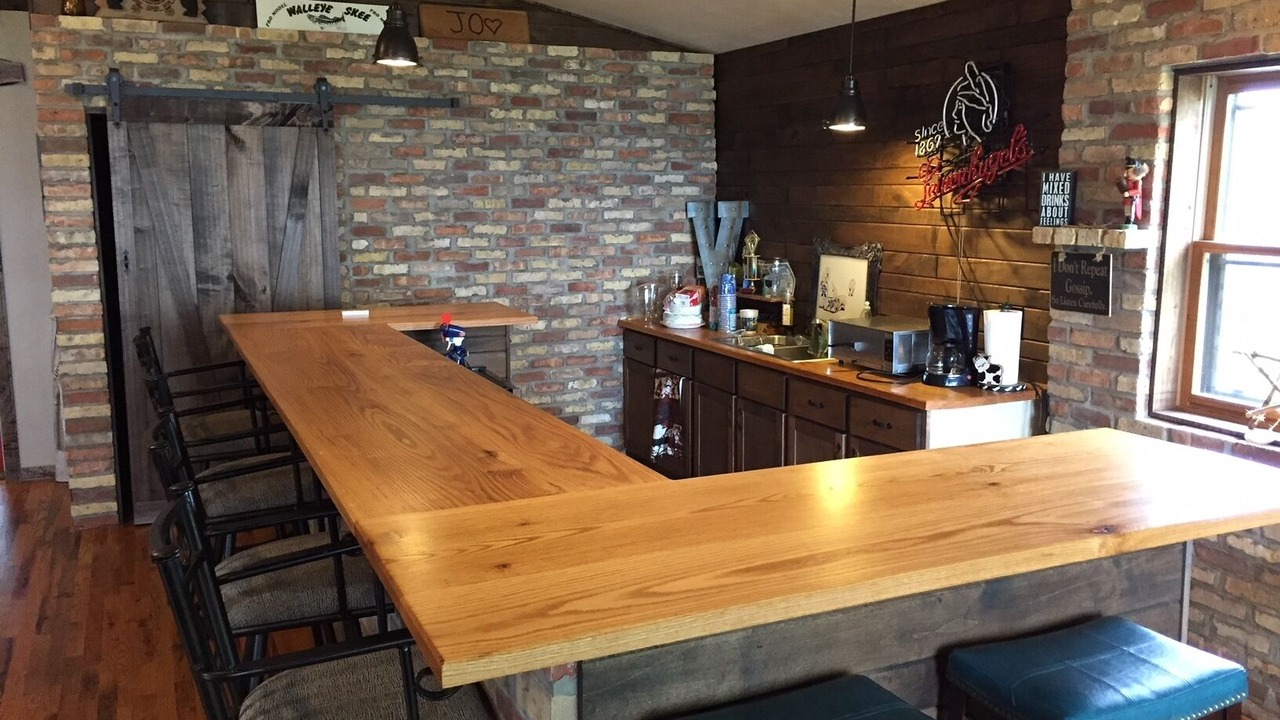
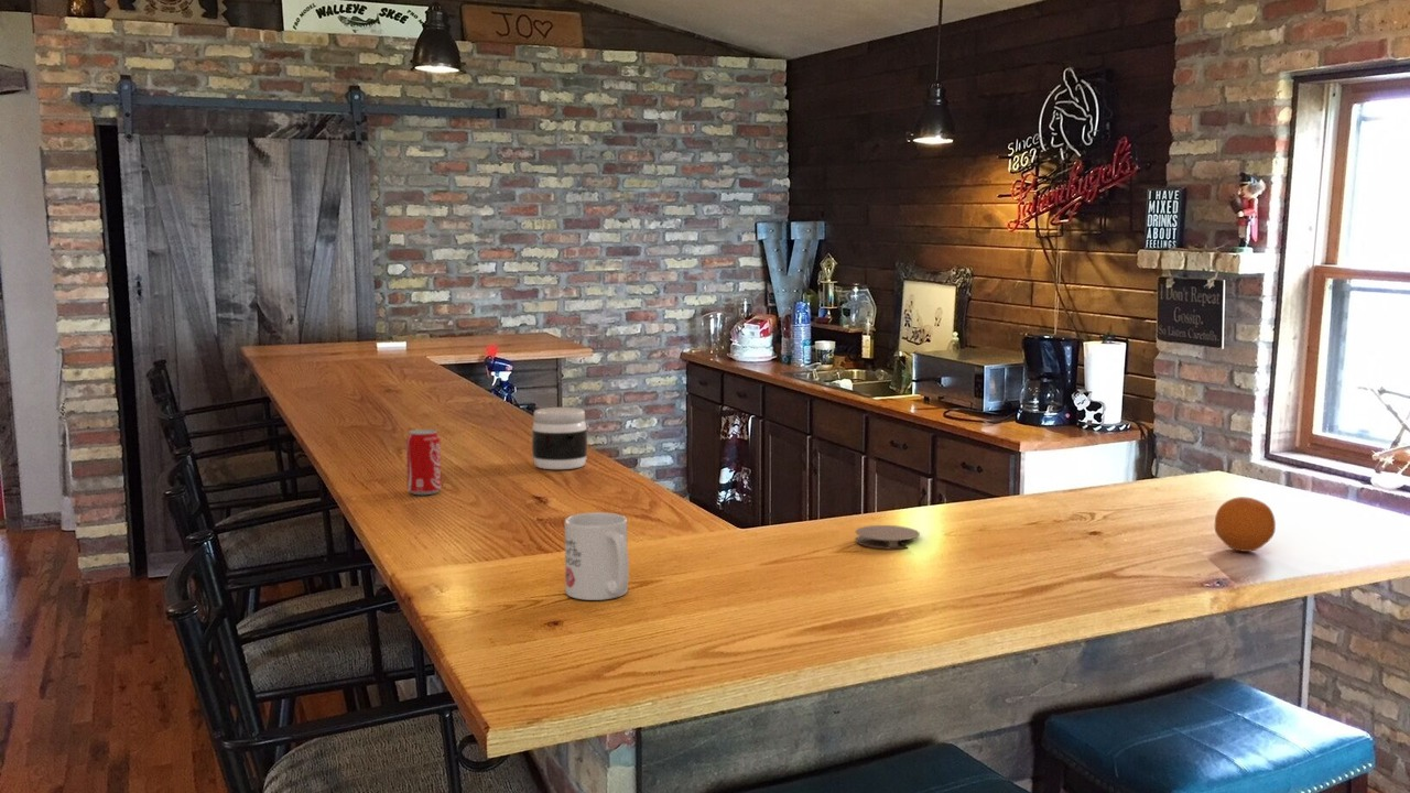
+ jar [531,406,588,470]
+ fruit [1214,496,1277,553]
+ coaster [854,524,921,550]
+ beverage can [405,428,443,496]
+ mug [564,511,630,601]
